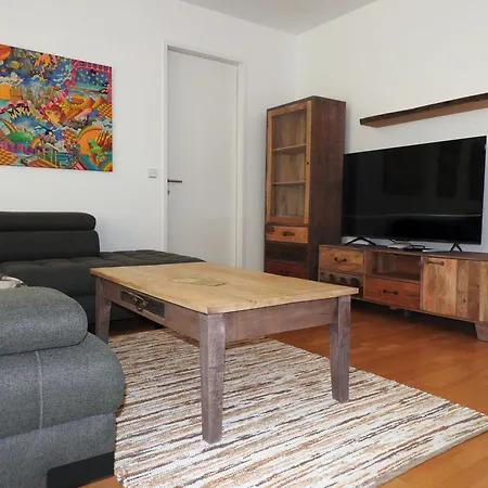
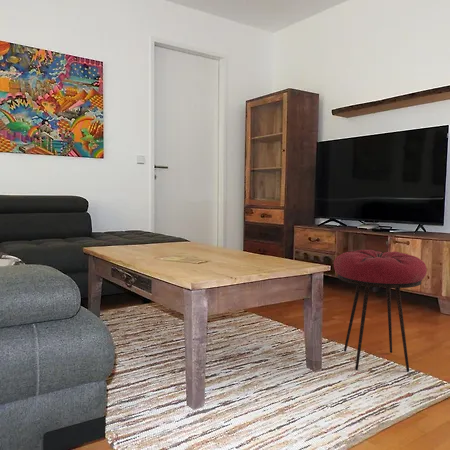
+ stool [333,249,428,373]
